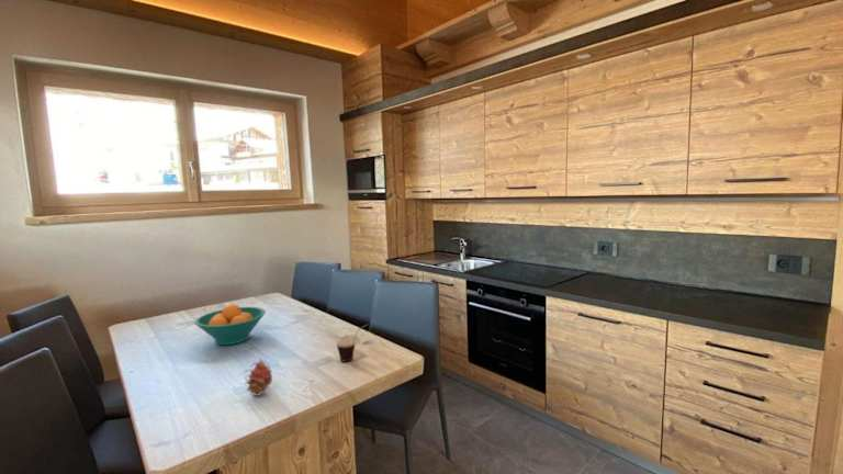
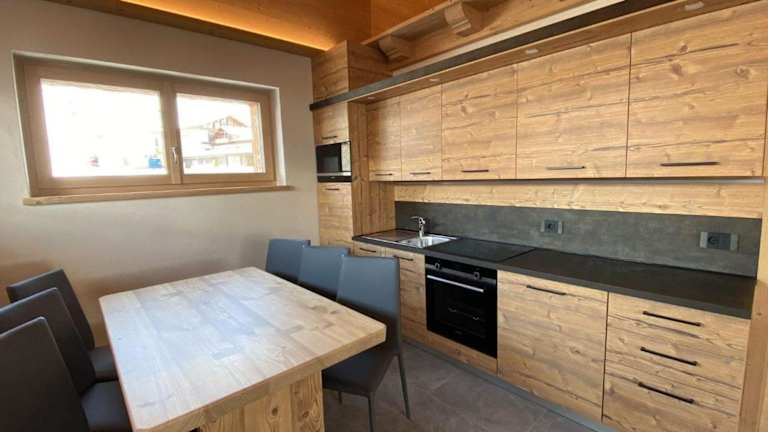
- fruit bowl [193,303,267,347]
- fruit [243,357,273,397]
- cup [335,324,369,362]
